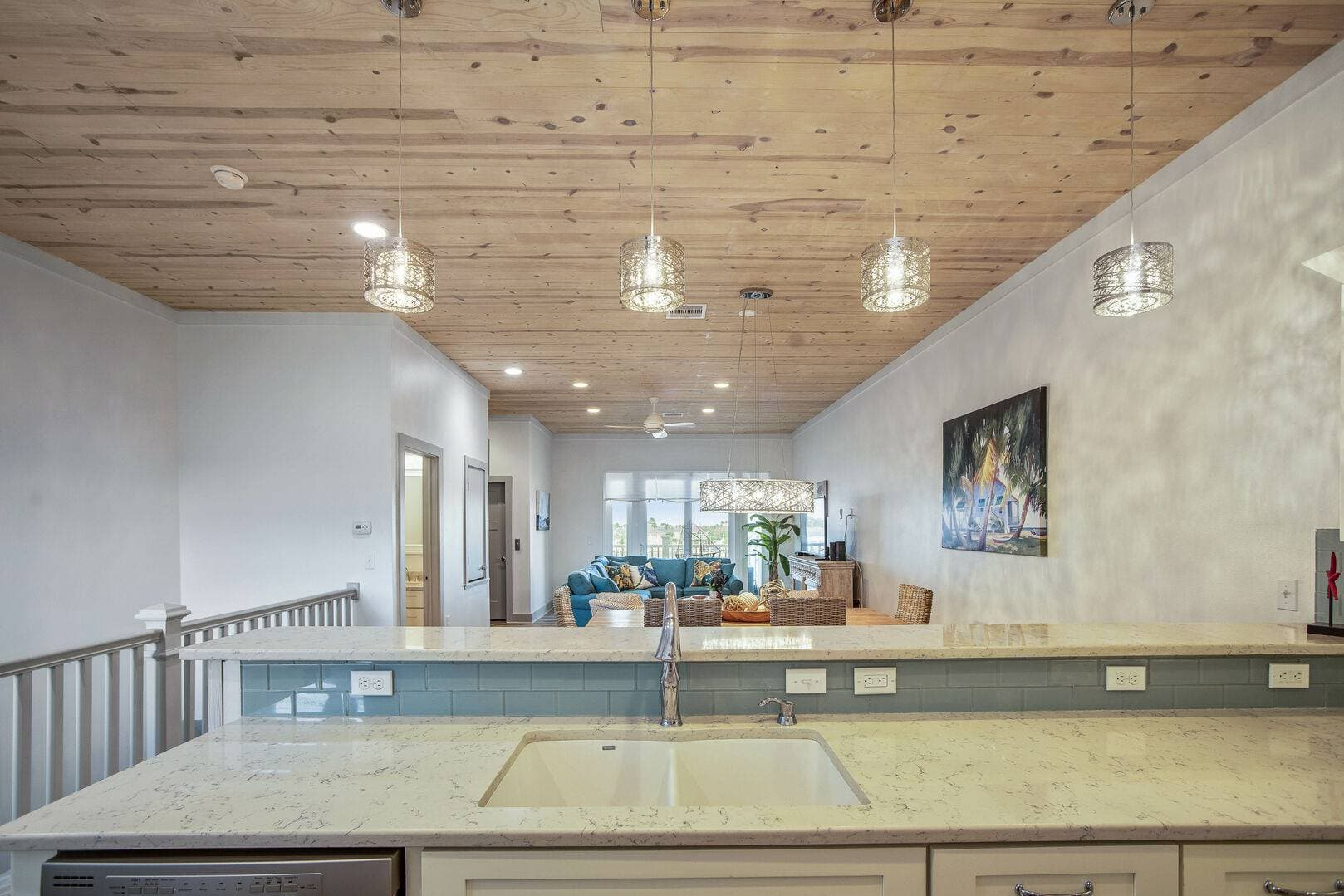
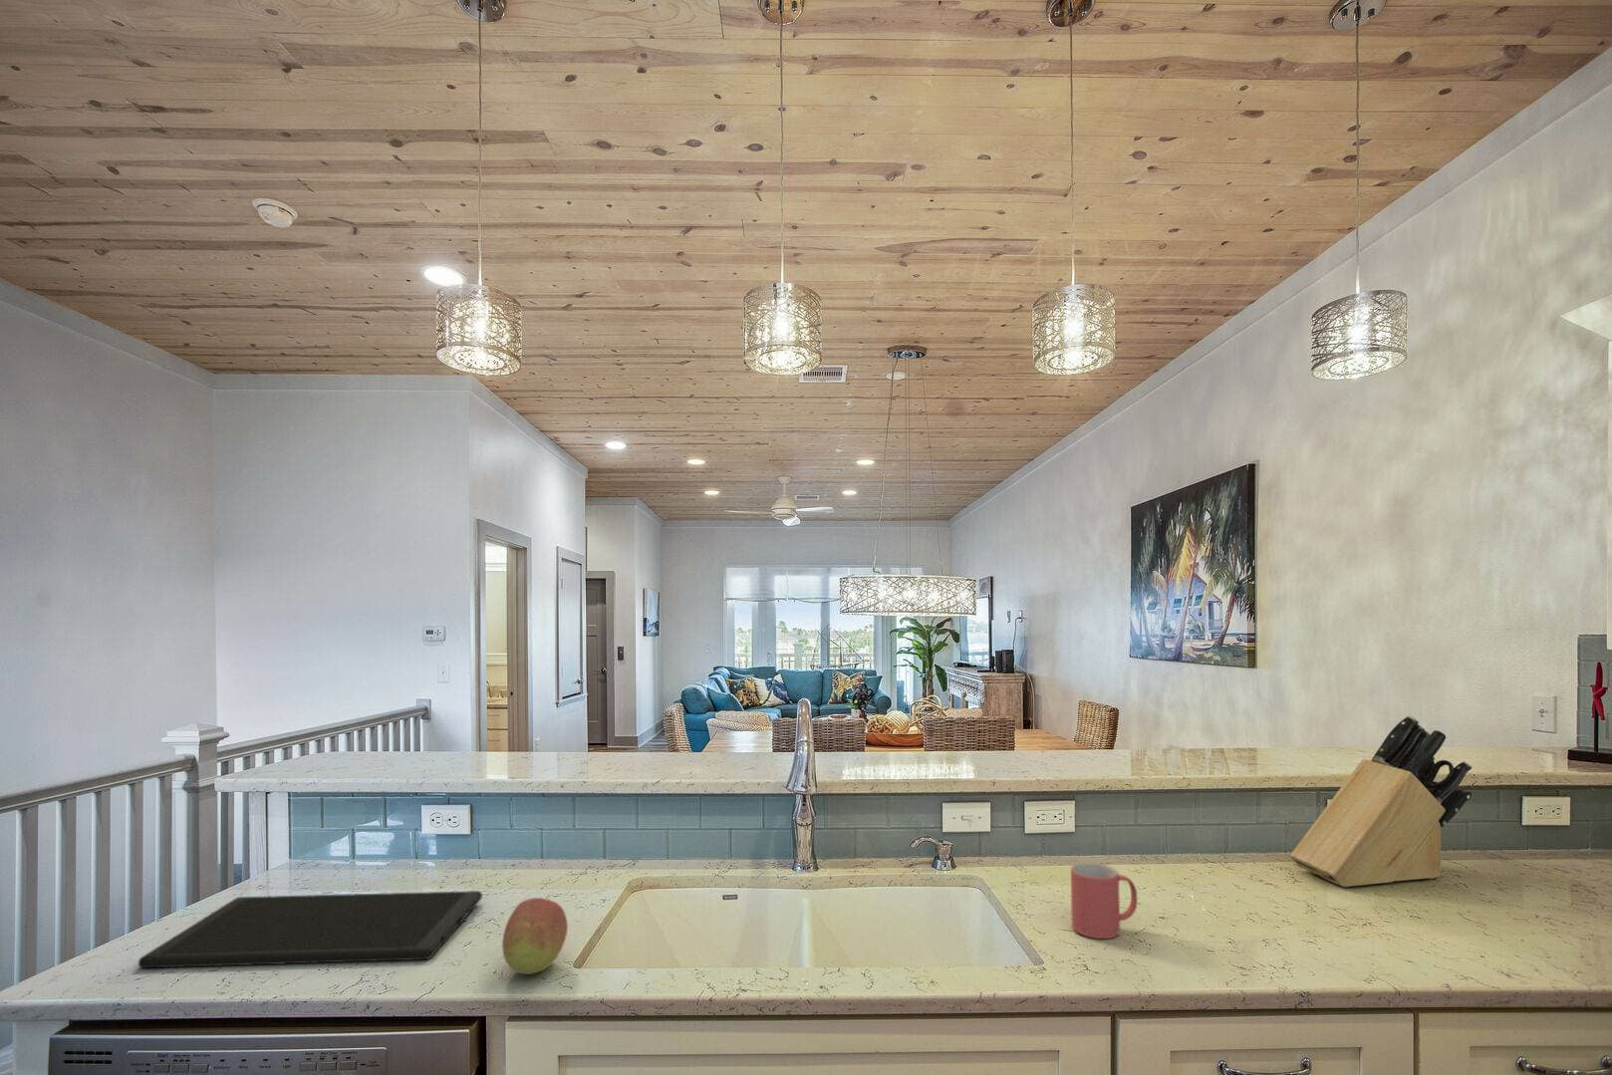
+ fruit [501,896,569,975]
+ mug [1070,861,1138,939]
+ cutting board [138,890,483,969]
+ knife block [1289,714,1473,888]
